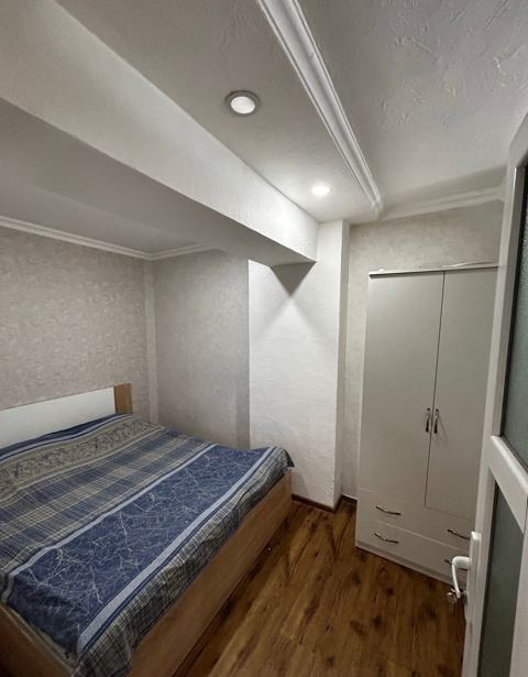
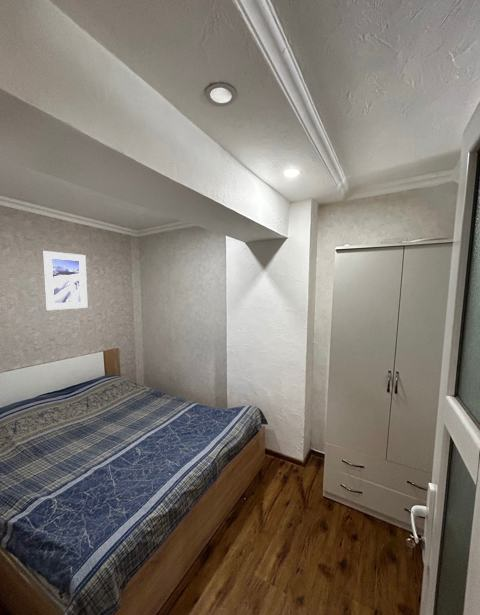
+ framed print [42,250,89,311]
